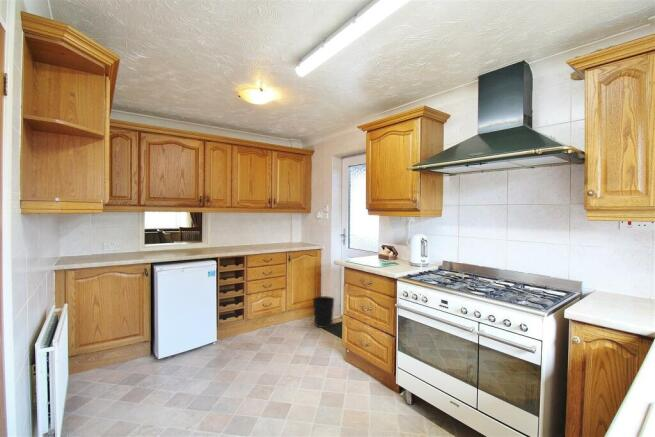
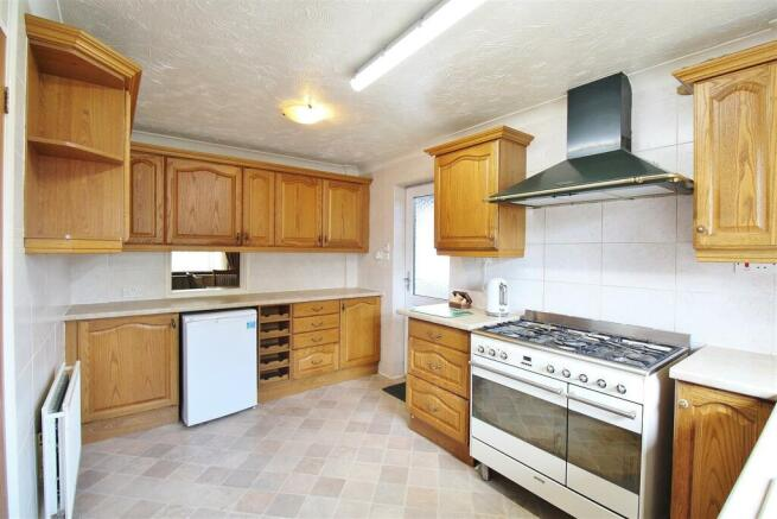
- wastebasket [311,295,336,329]
